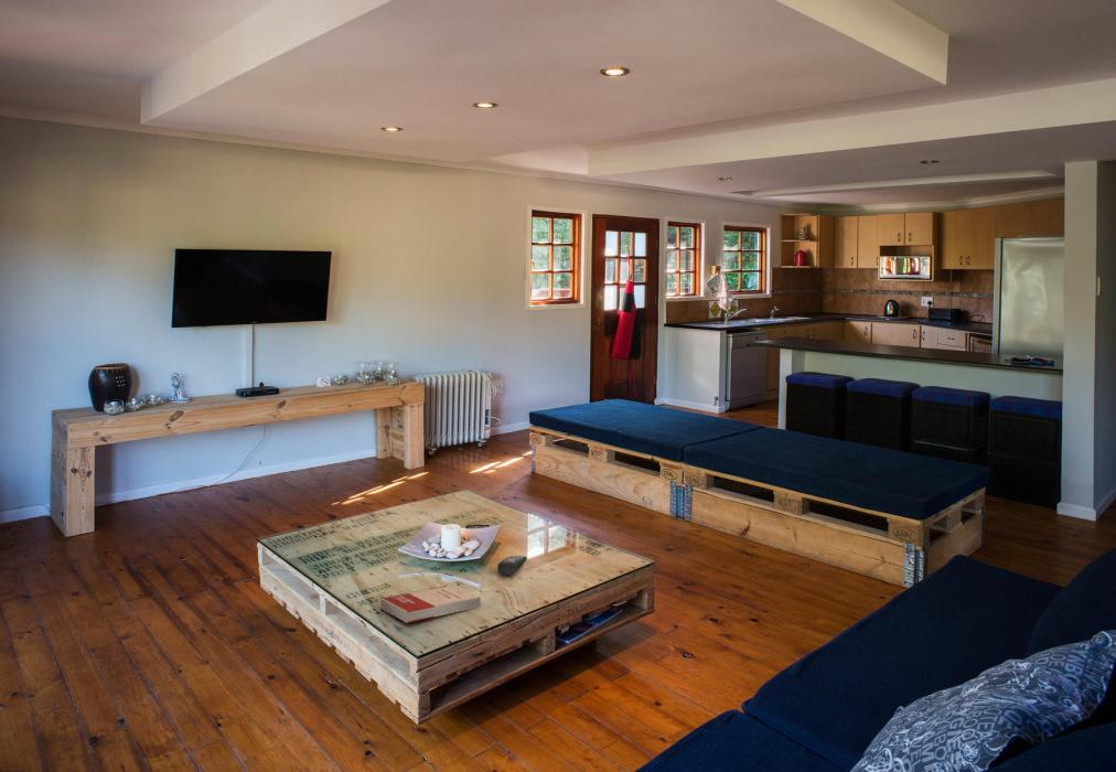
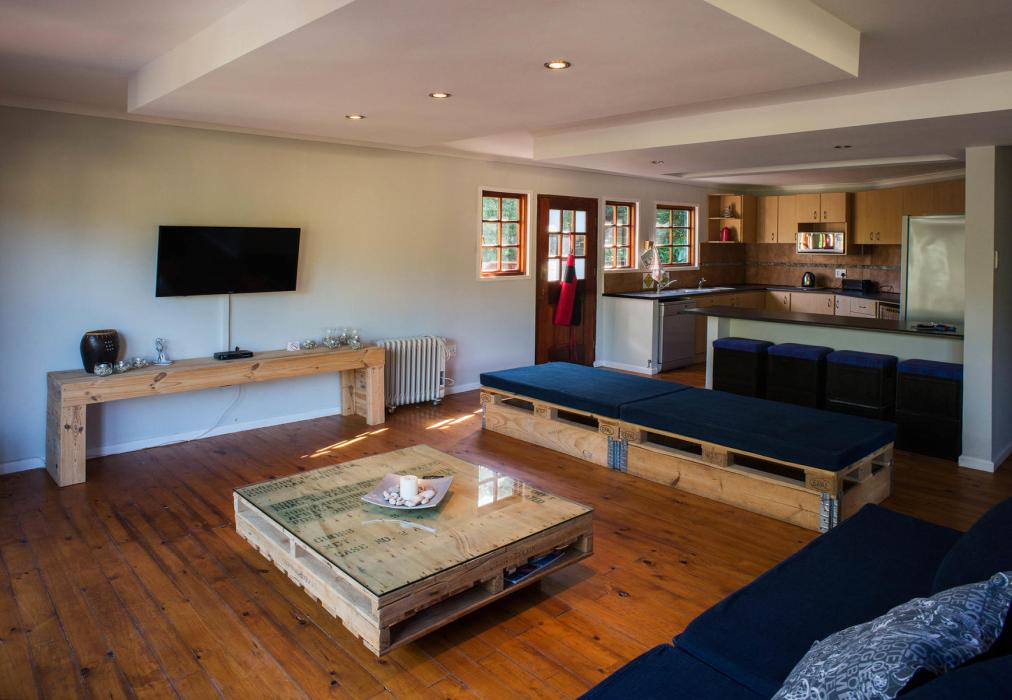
- book [379,585,482,623]
- remote control [496,555,528,576]
